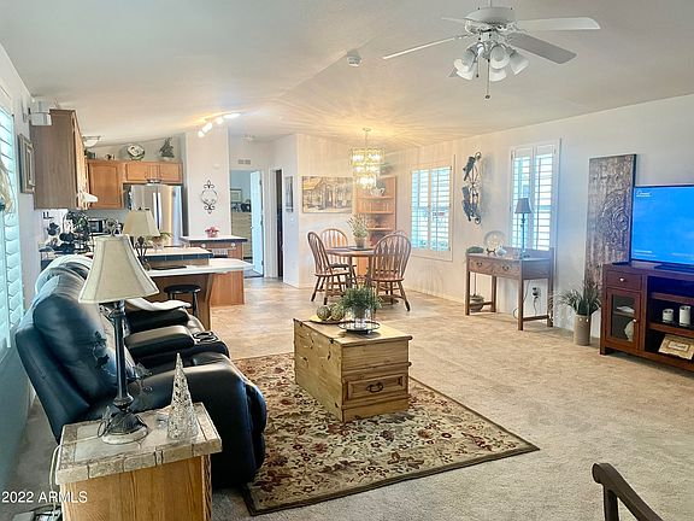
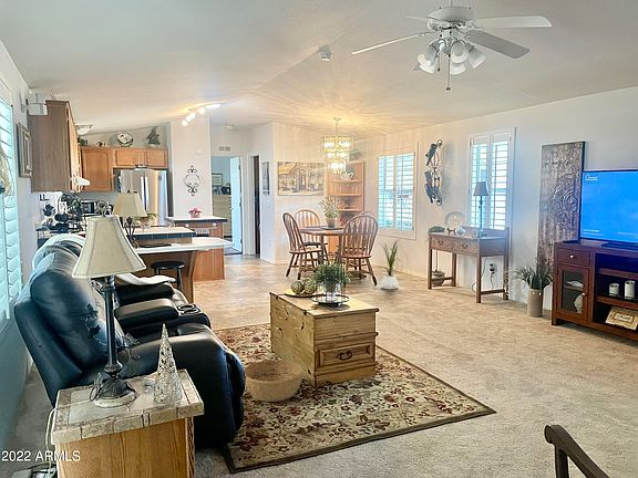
+ basket [244,358,305,403]
+ house plant [377,238,402,290]
